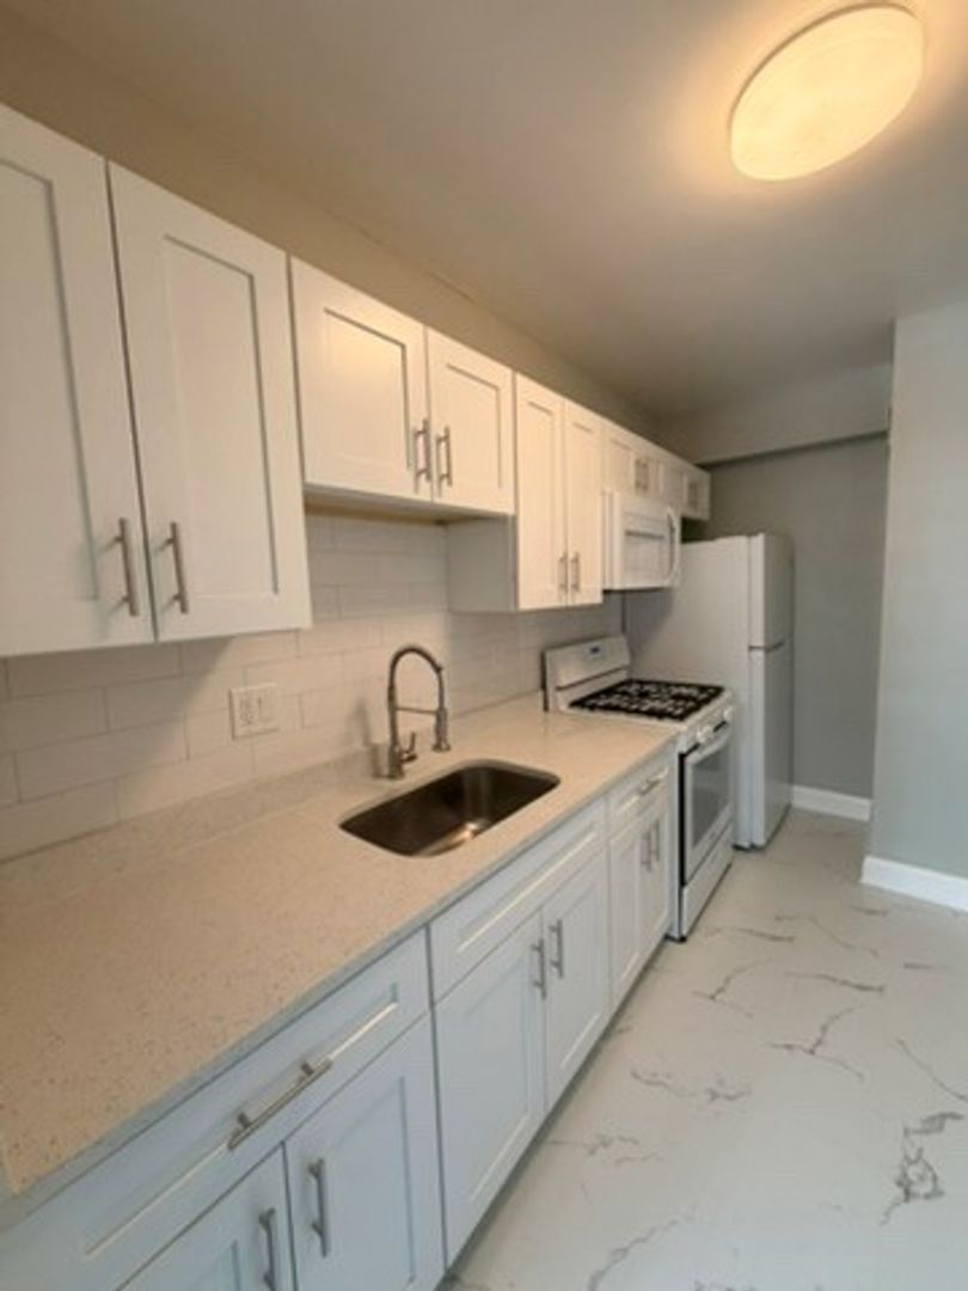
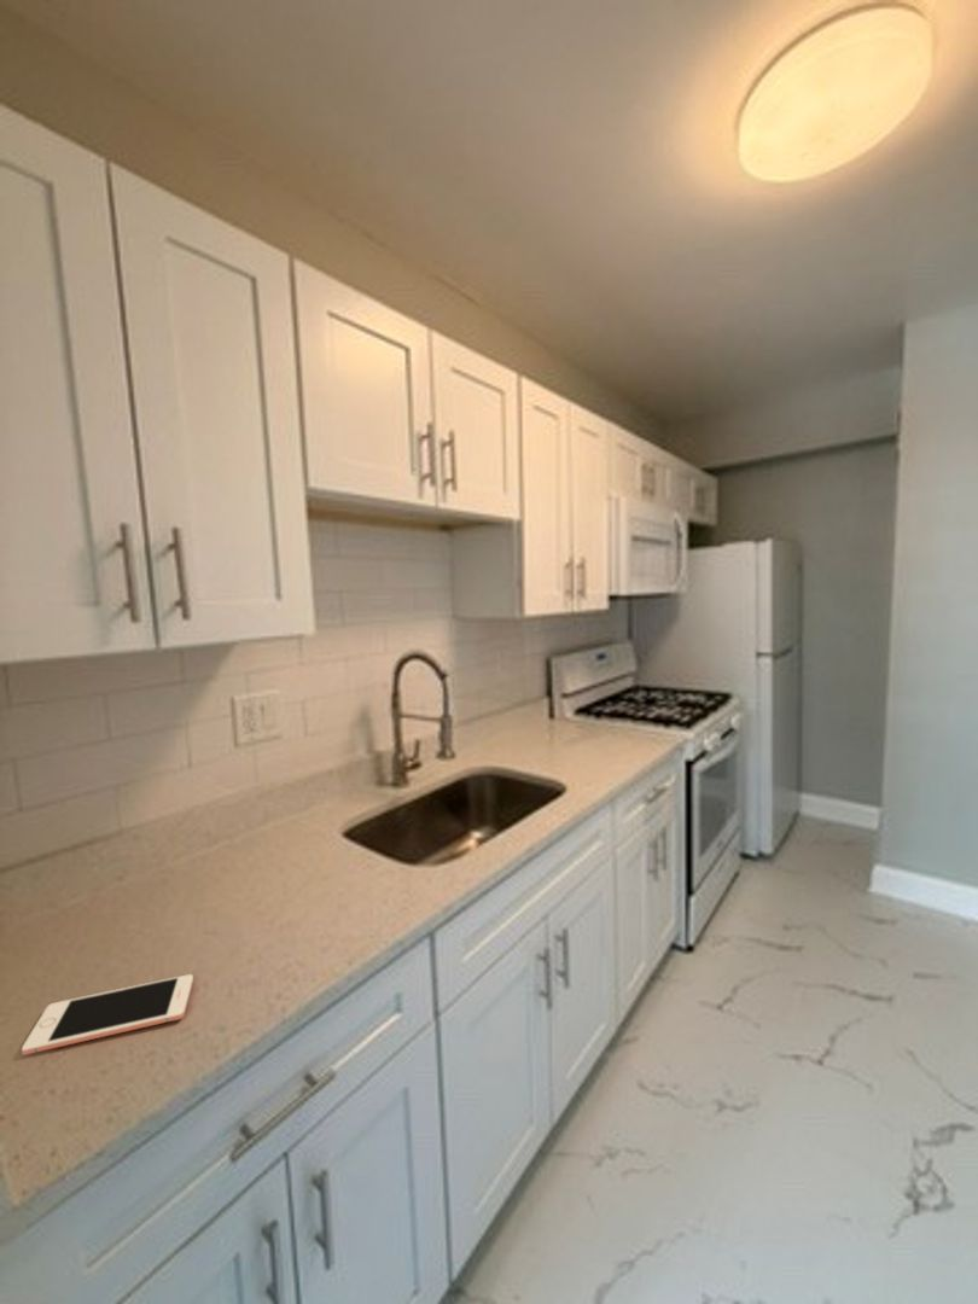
+ cell phone [21,973,194,1056]
